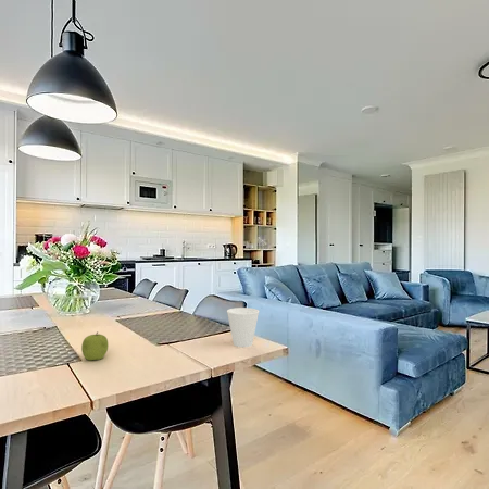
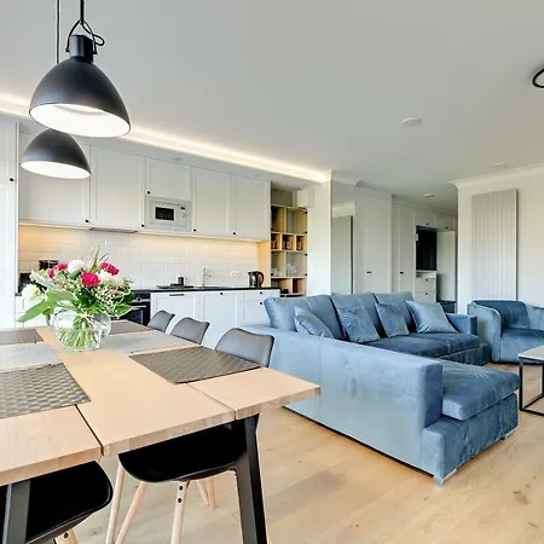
- fruit [80,331,109,362]
- cup [226,306,261,348]
